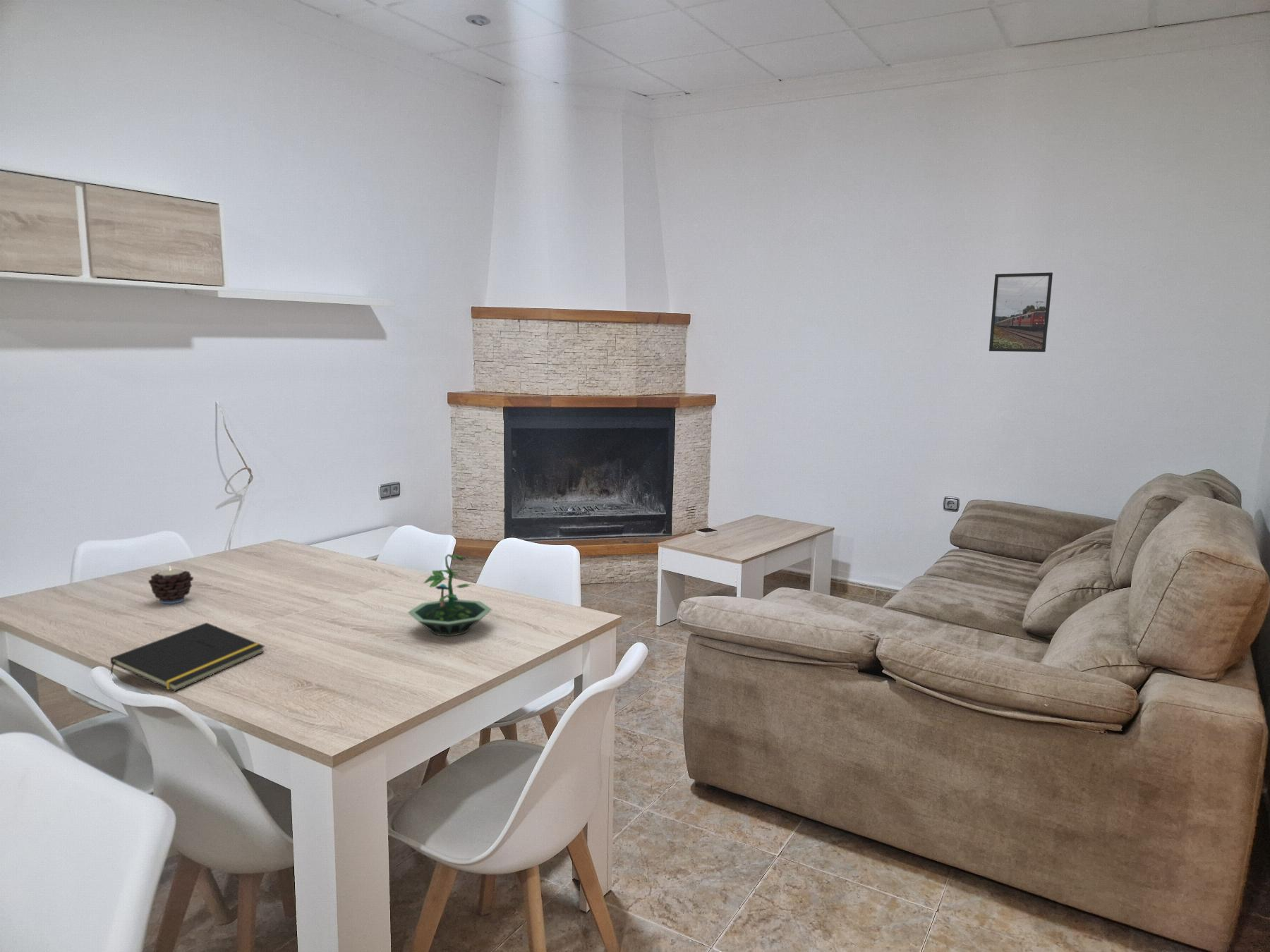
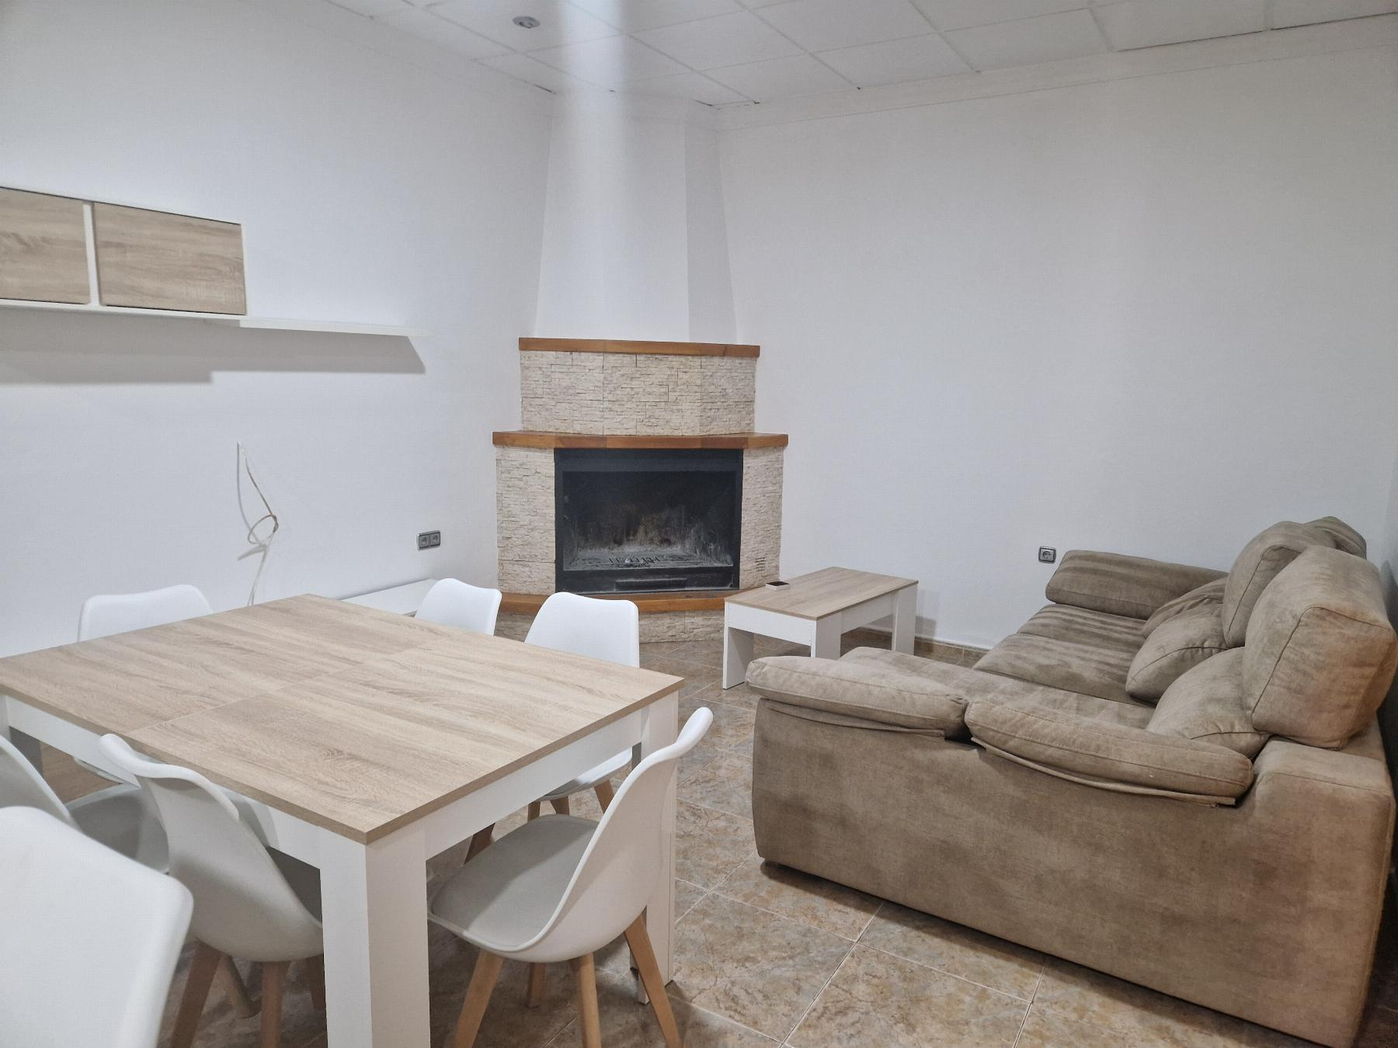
- terrarium [407,554,492,637]
- candle [147,566,194,604]
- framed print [988,271,1053,353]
- notepad [110,622,265,692]
